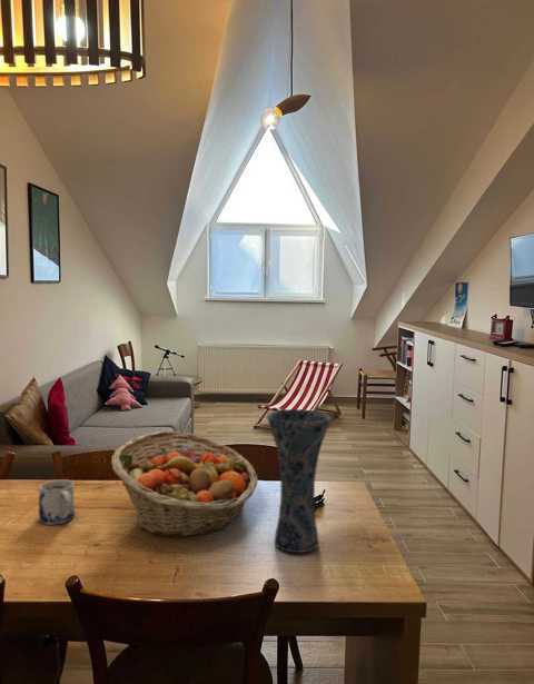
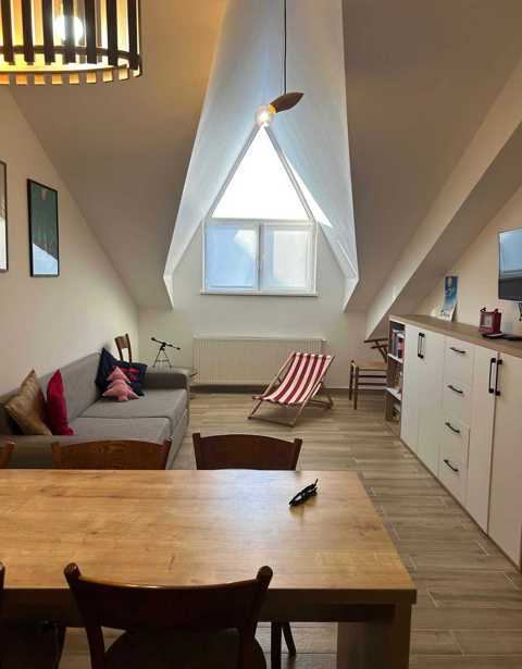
- mug [38,478,76,525]
- fruit basket [110,430,259,538]
- vase [266,408,333,554]
